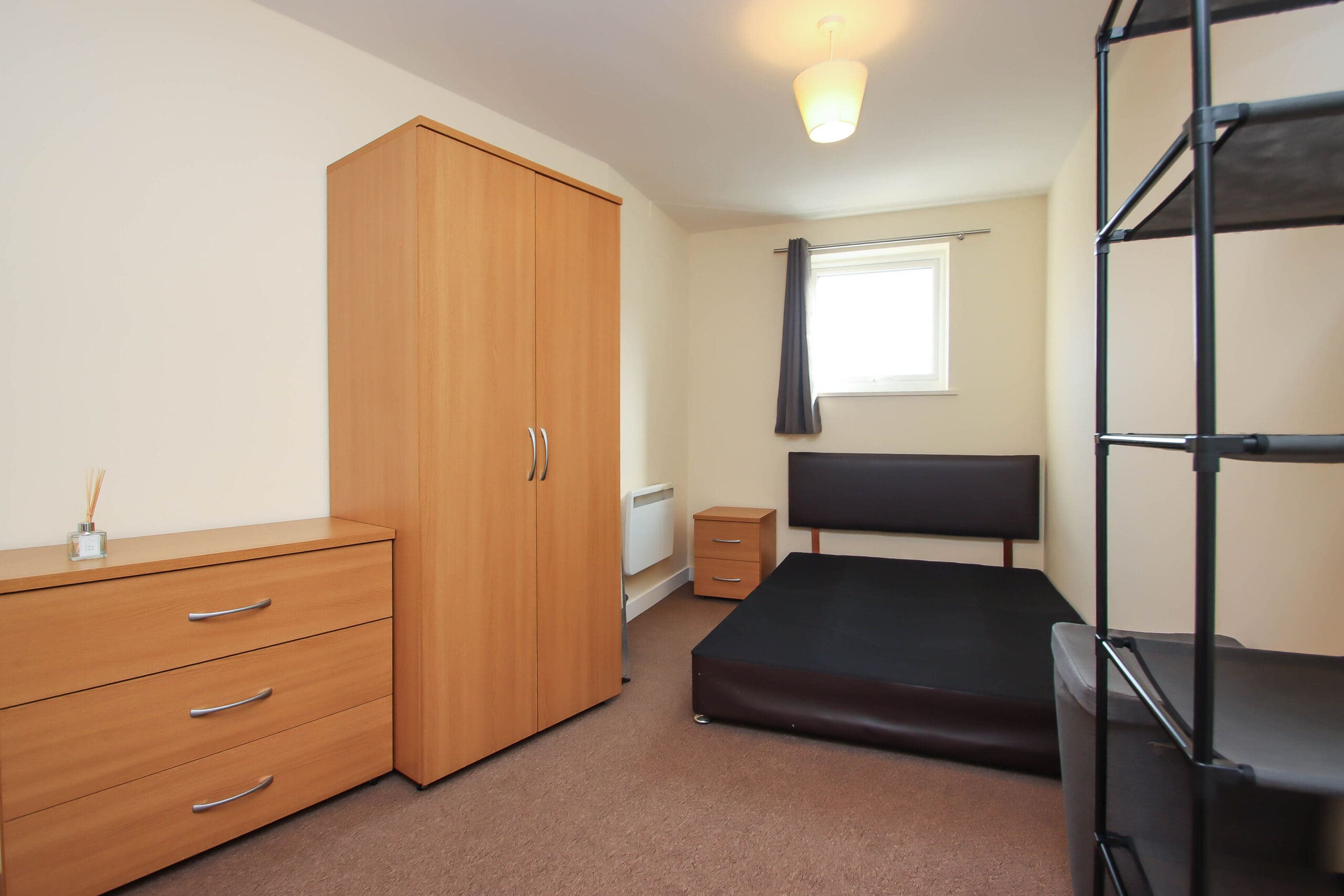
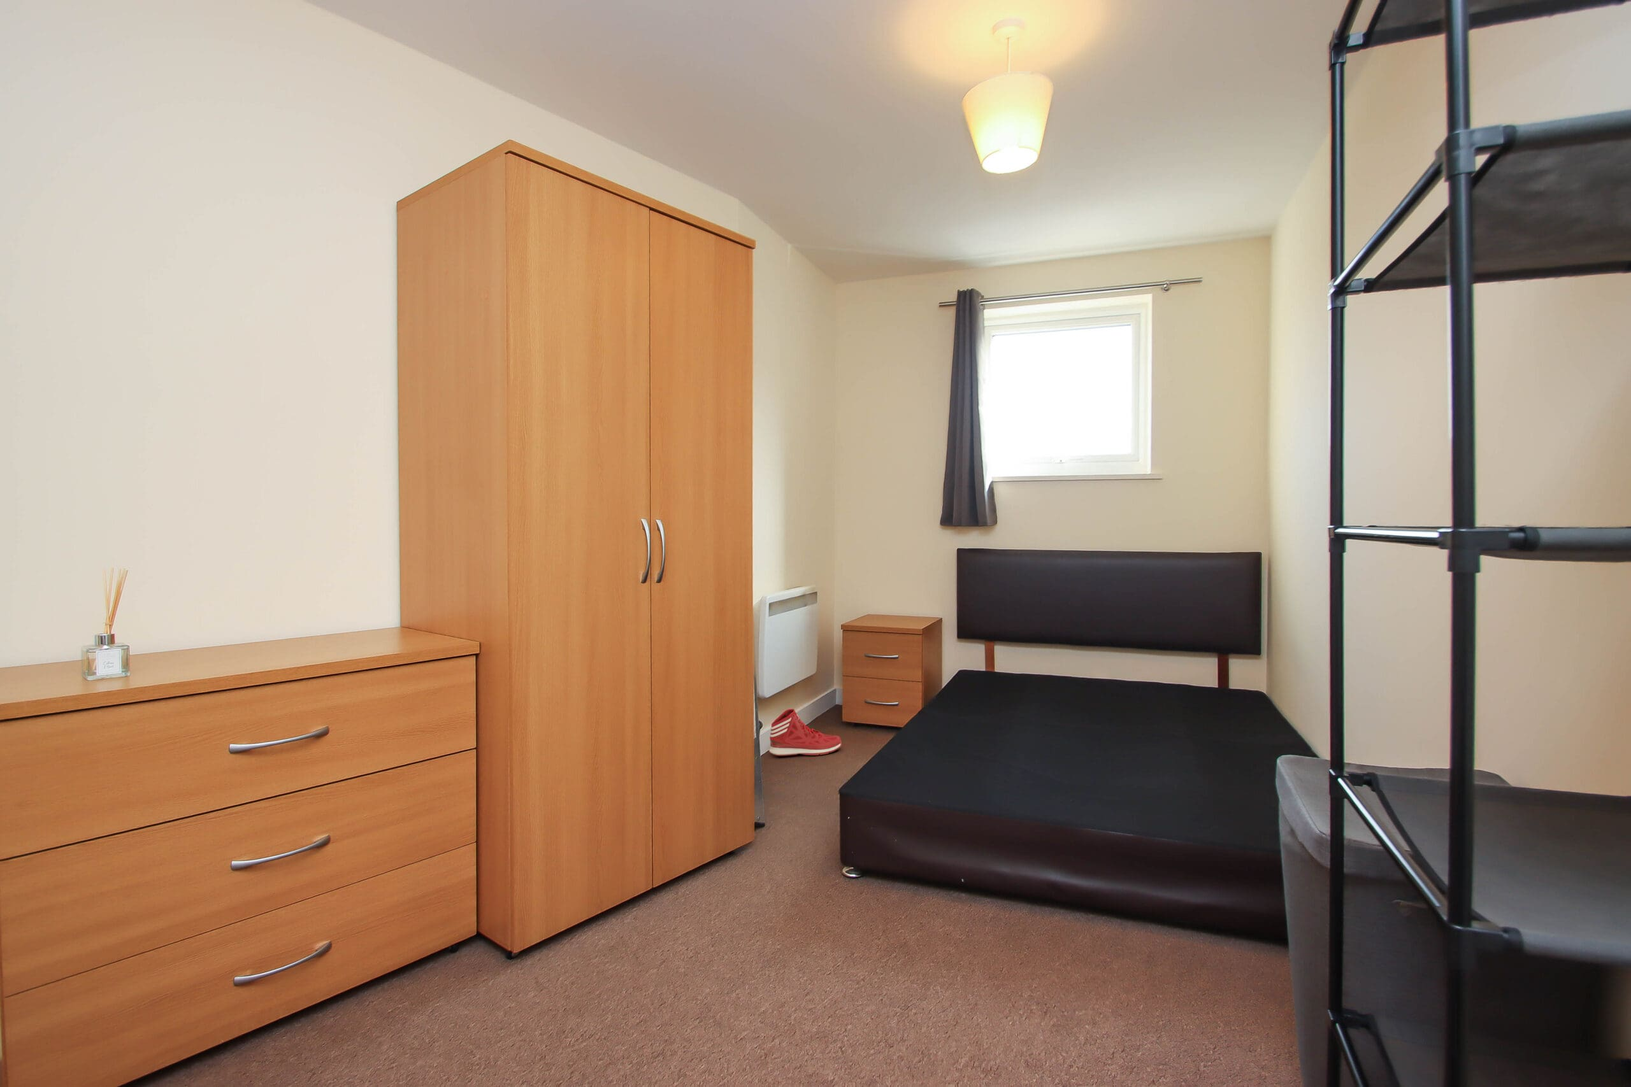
+ sneaker [768,708,842,757]
